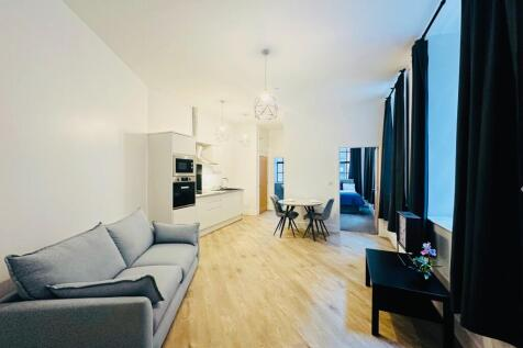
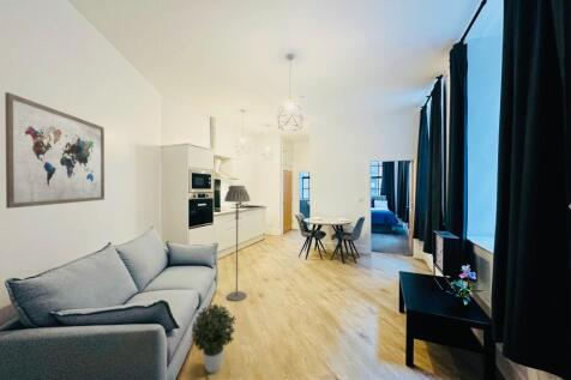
+ floor lamp [223,185,251,302]
+ potted plant [190,303,238,374]
+ wall art [4,91,106,210]
